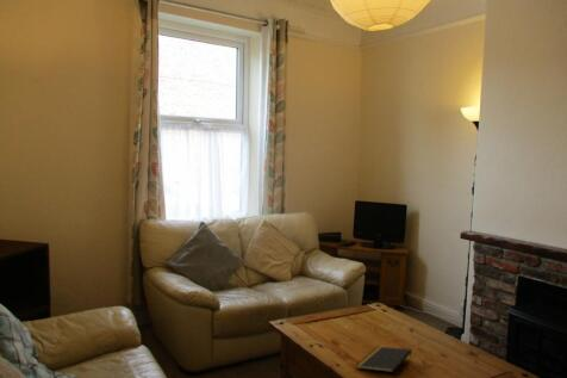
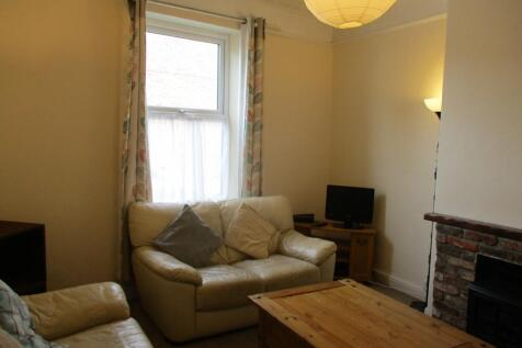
- notepad [355,346,413,373]
